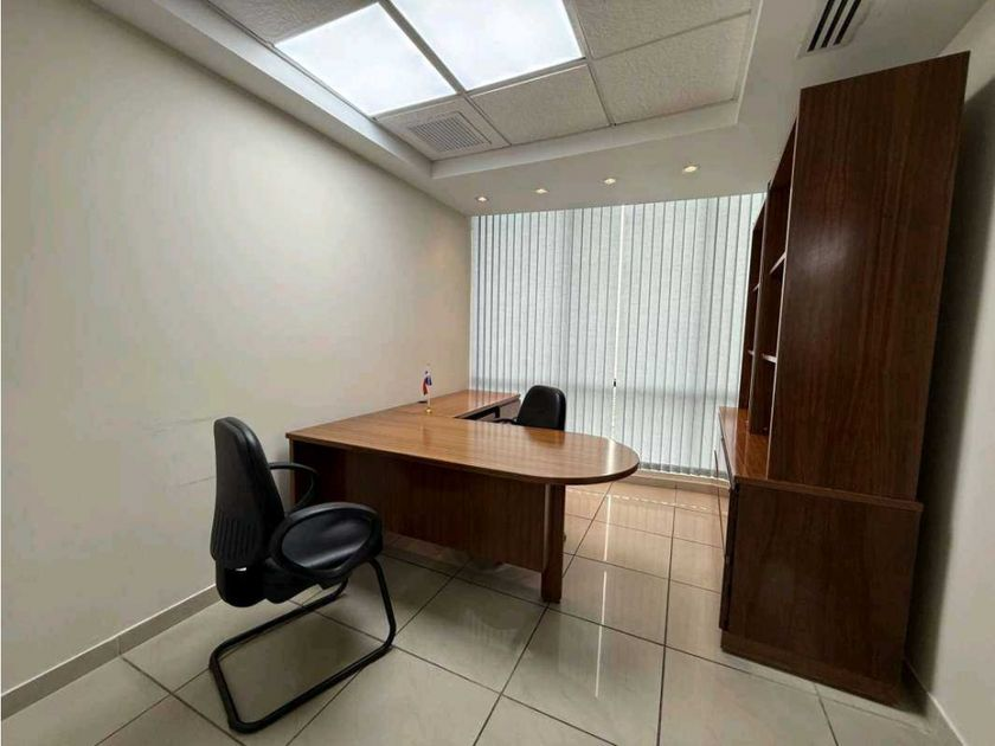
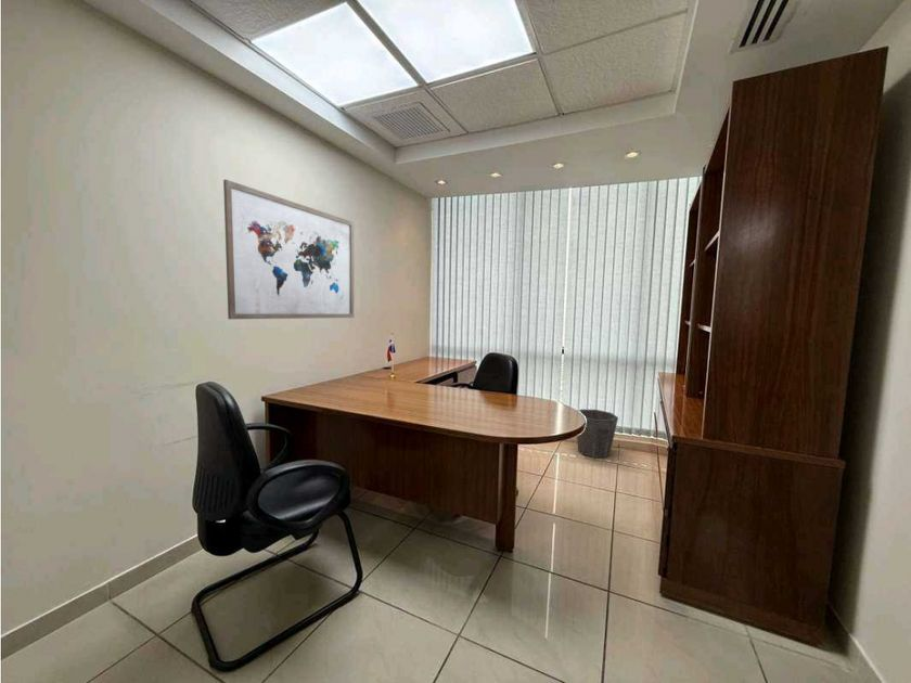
+ waste bin [576,409,619,459]
+ wall art [222,179,355,320]
